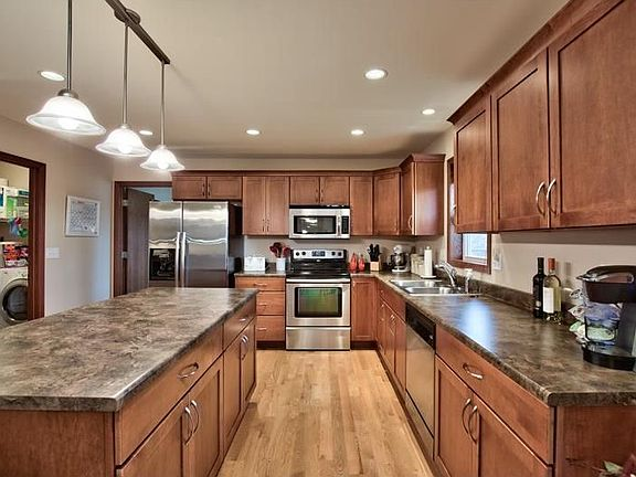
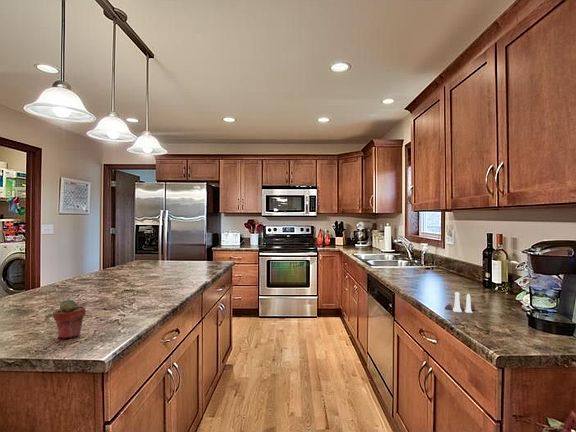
+ potted succulent [52,298,87,339]
+ salt and pepper shaker set [444,291,476,314]
